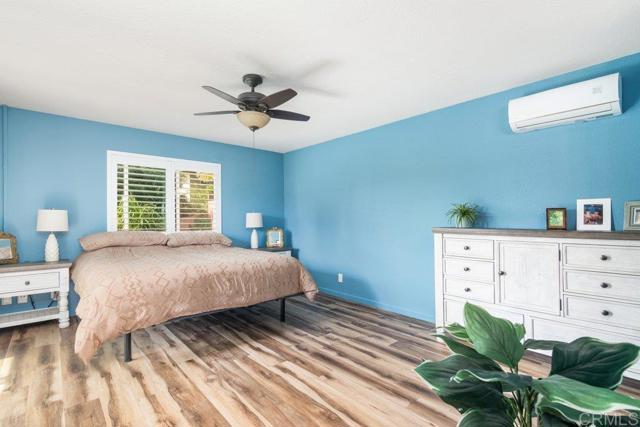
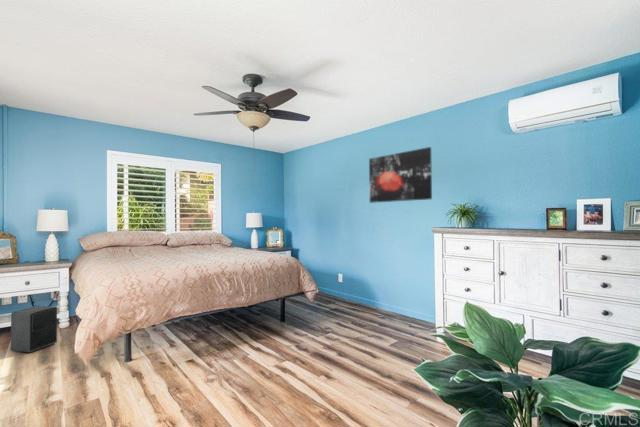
+ wall art [368,146,433,204]
+ speaker [10,305,58,354]
